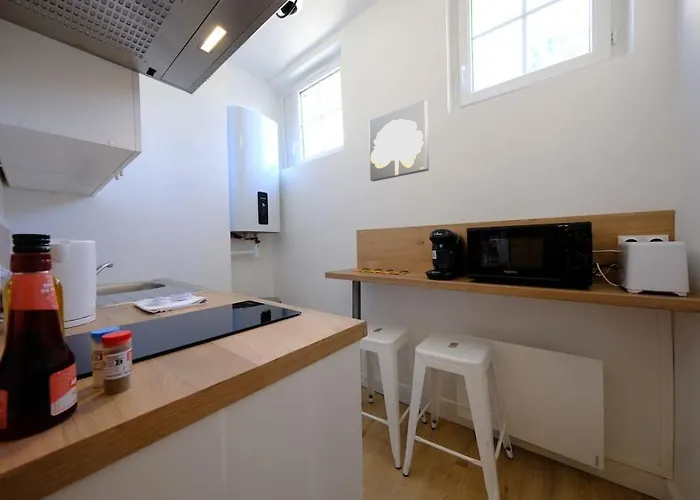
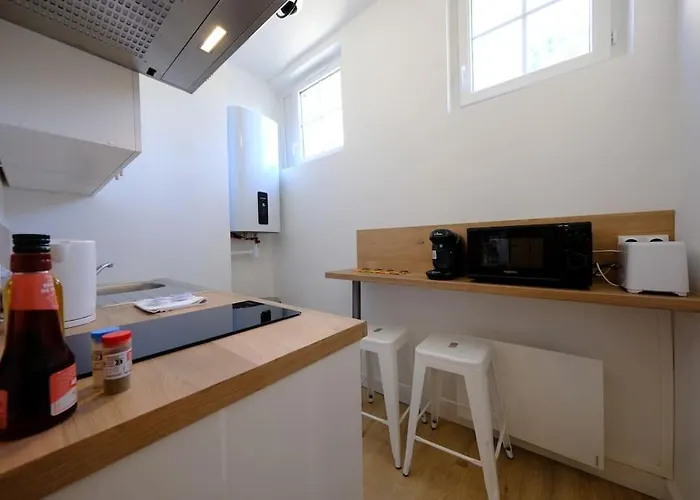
- wall art [368,99,430,182]
